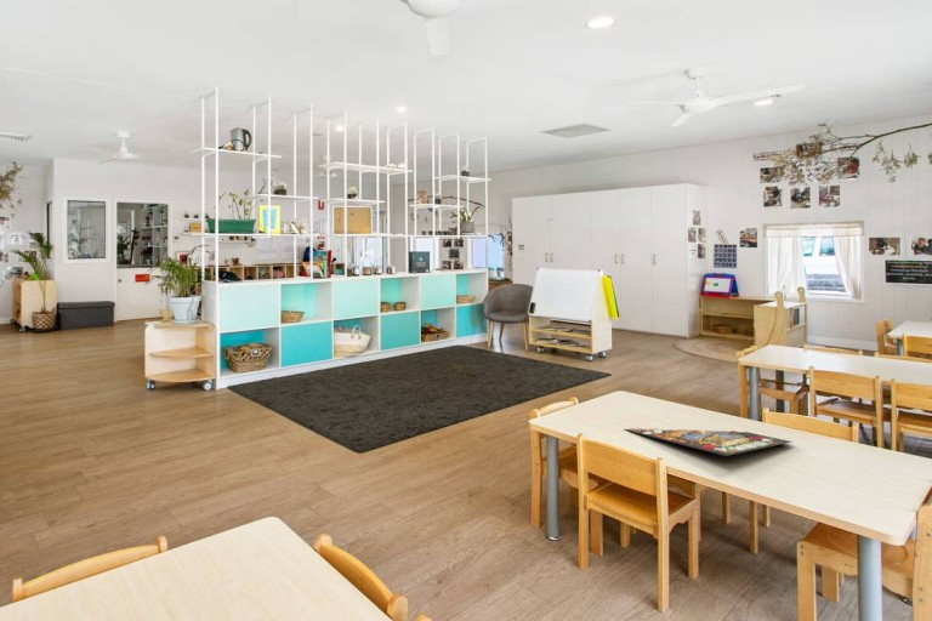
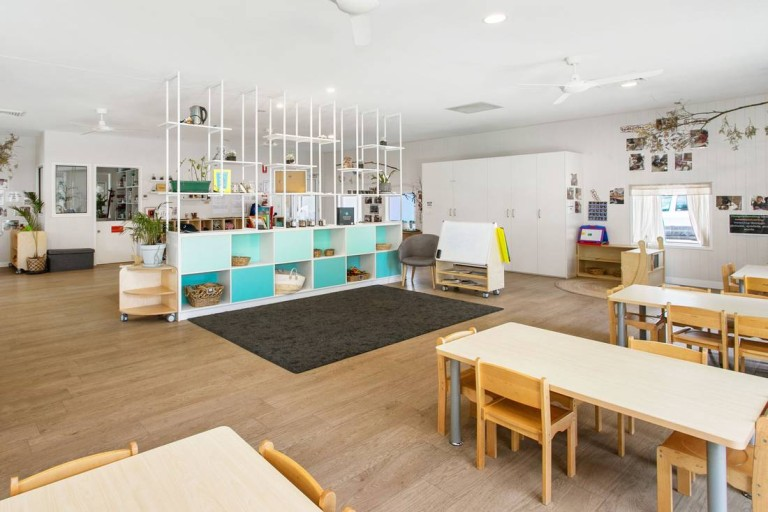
- stained glass panel [624,427,794,457]
